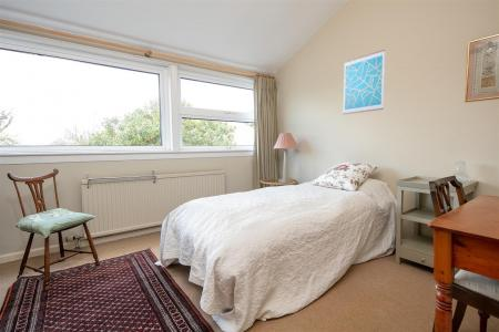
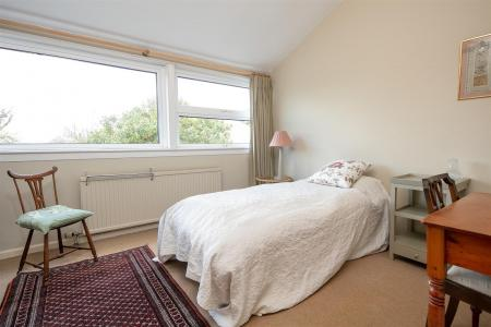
- wall art [342,49,386,115]
